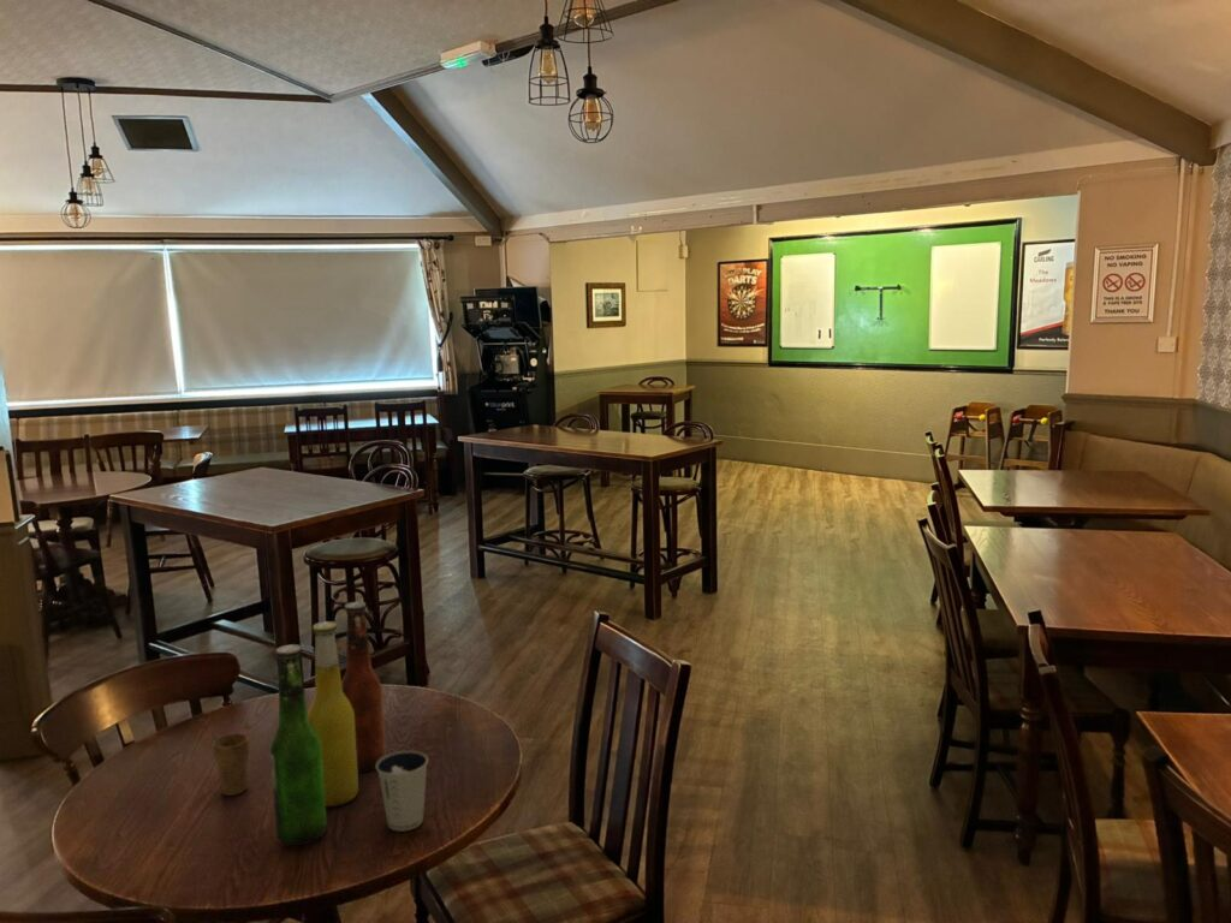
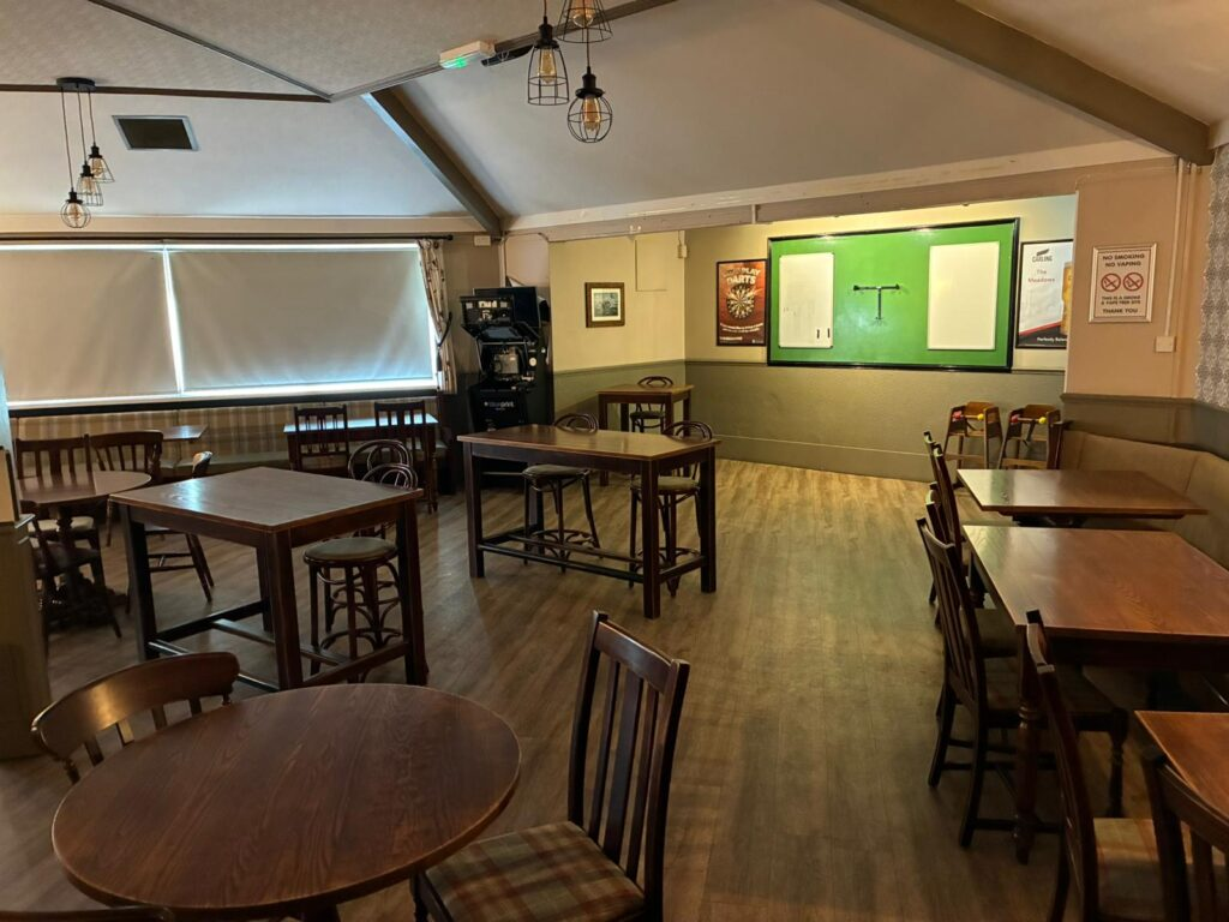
- cup [210,731,250,797]
- dixie cup [375,749,429,832]
- beer bottle [269,601,387,846]
